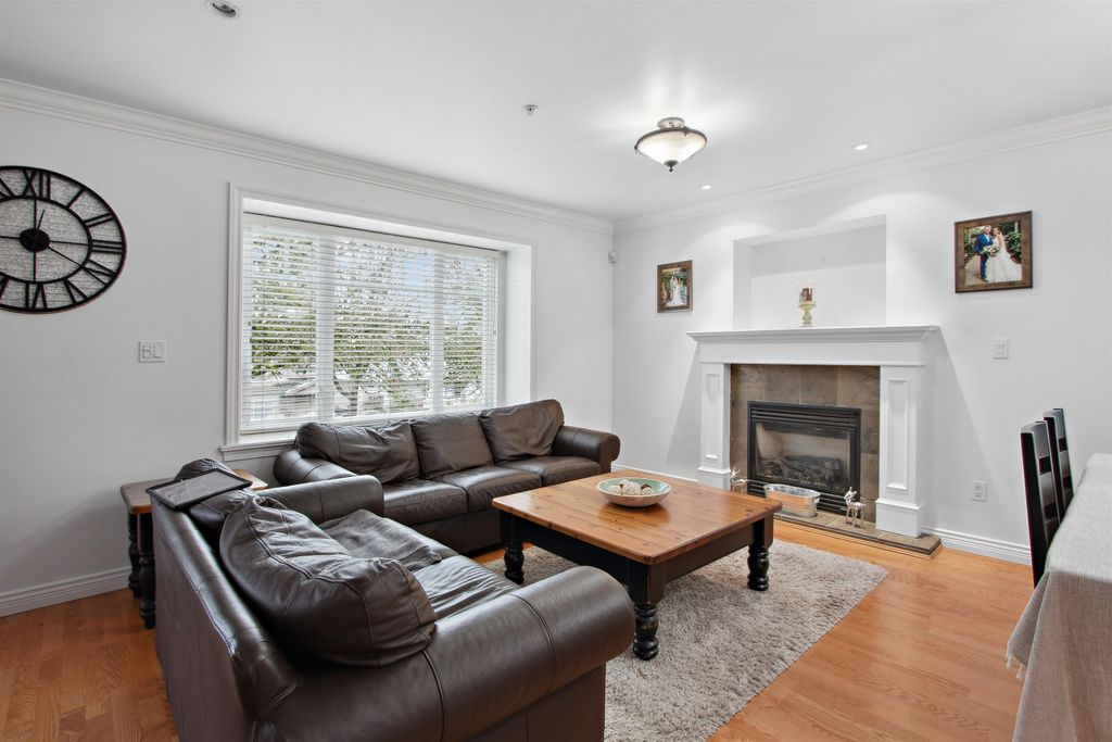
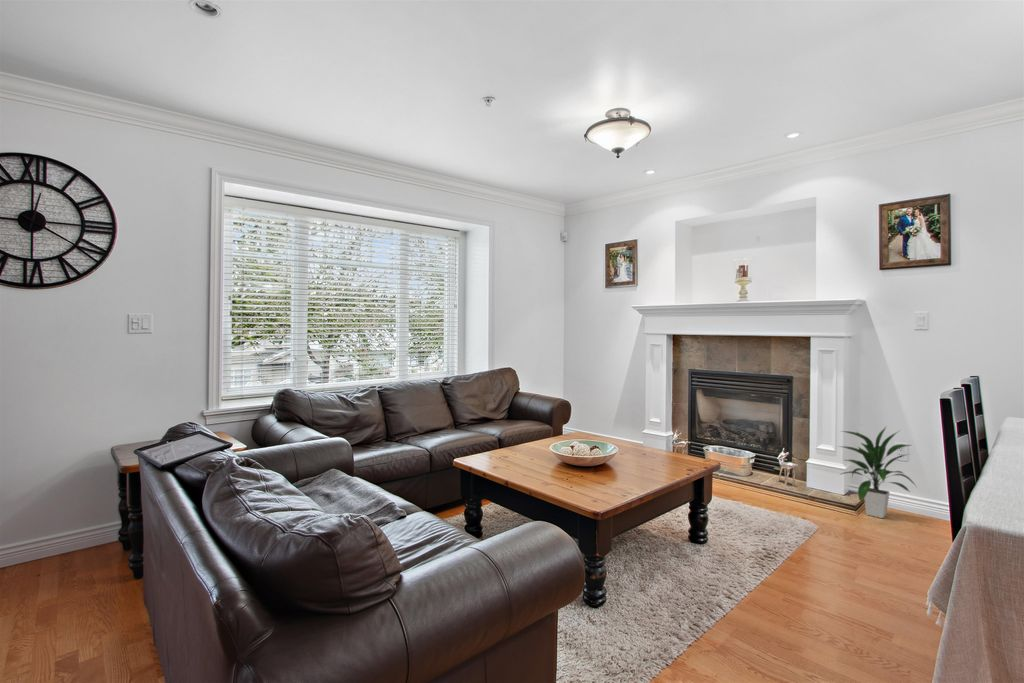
+ indoor plant [837,426,920,519]
